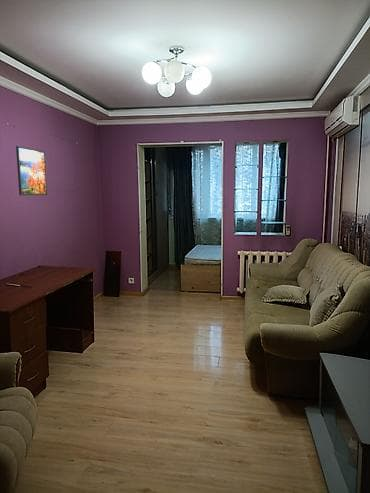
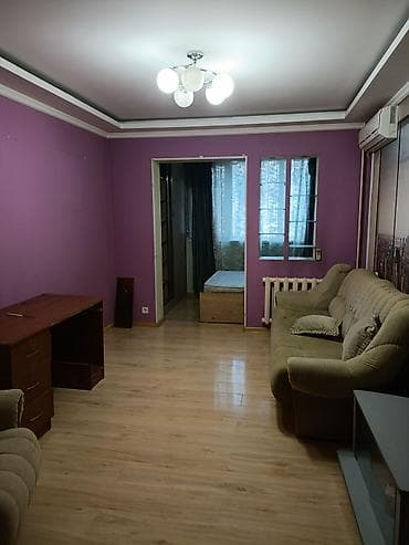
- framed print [15,145,48,196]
